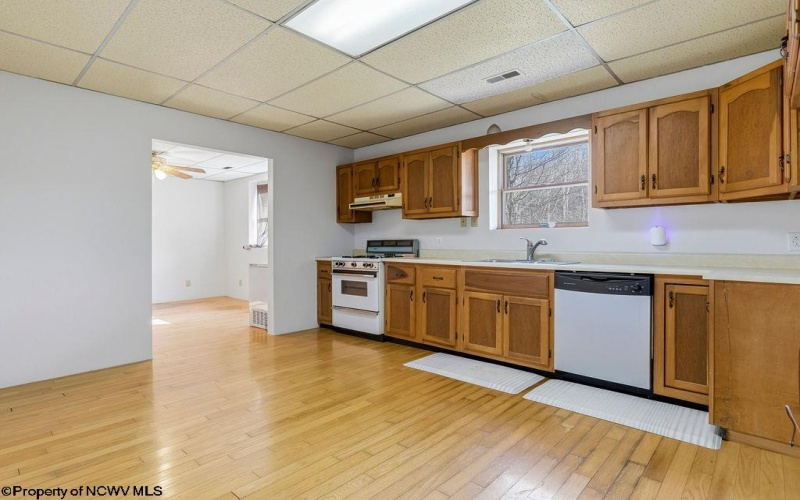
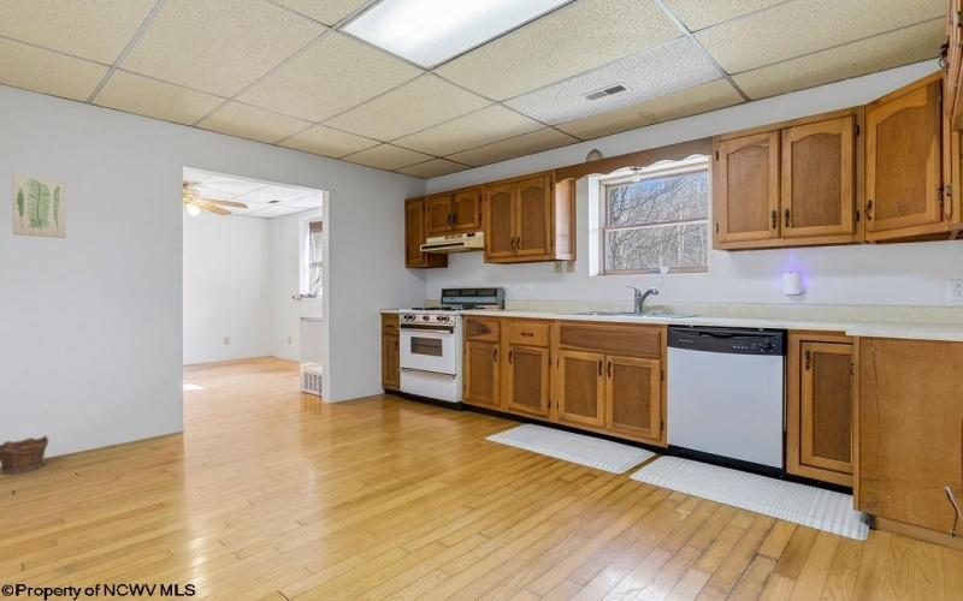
+ clay pot [0,434,51,475]
+ wall art [11,173,67,239]
